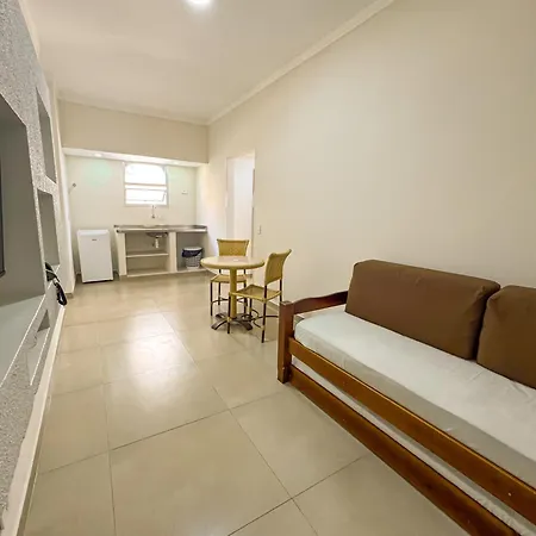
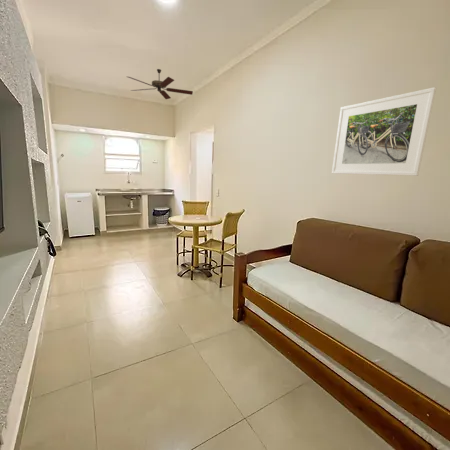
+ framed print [331,86,437,177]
+ ceiling fan [127,68,194,100]
